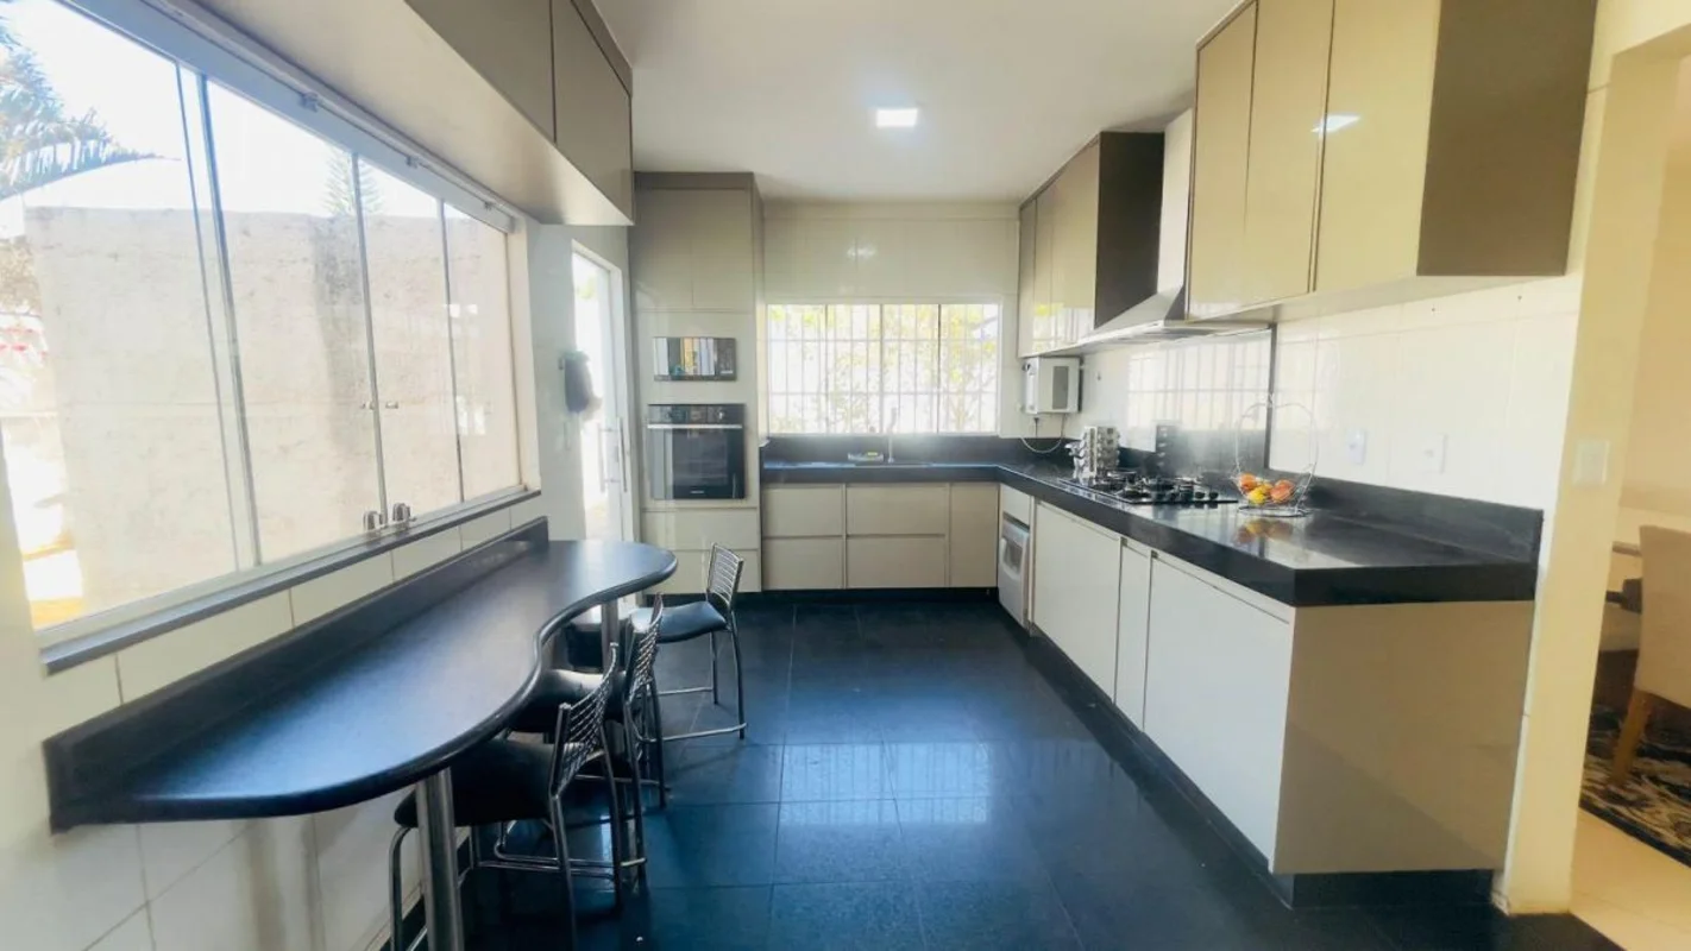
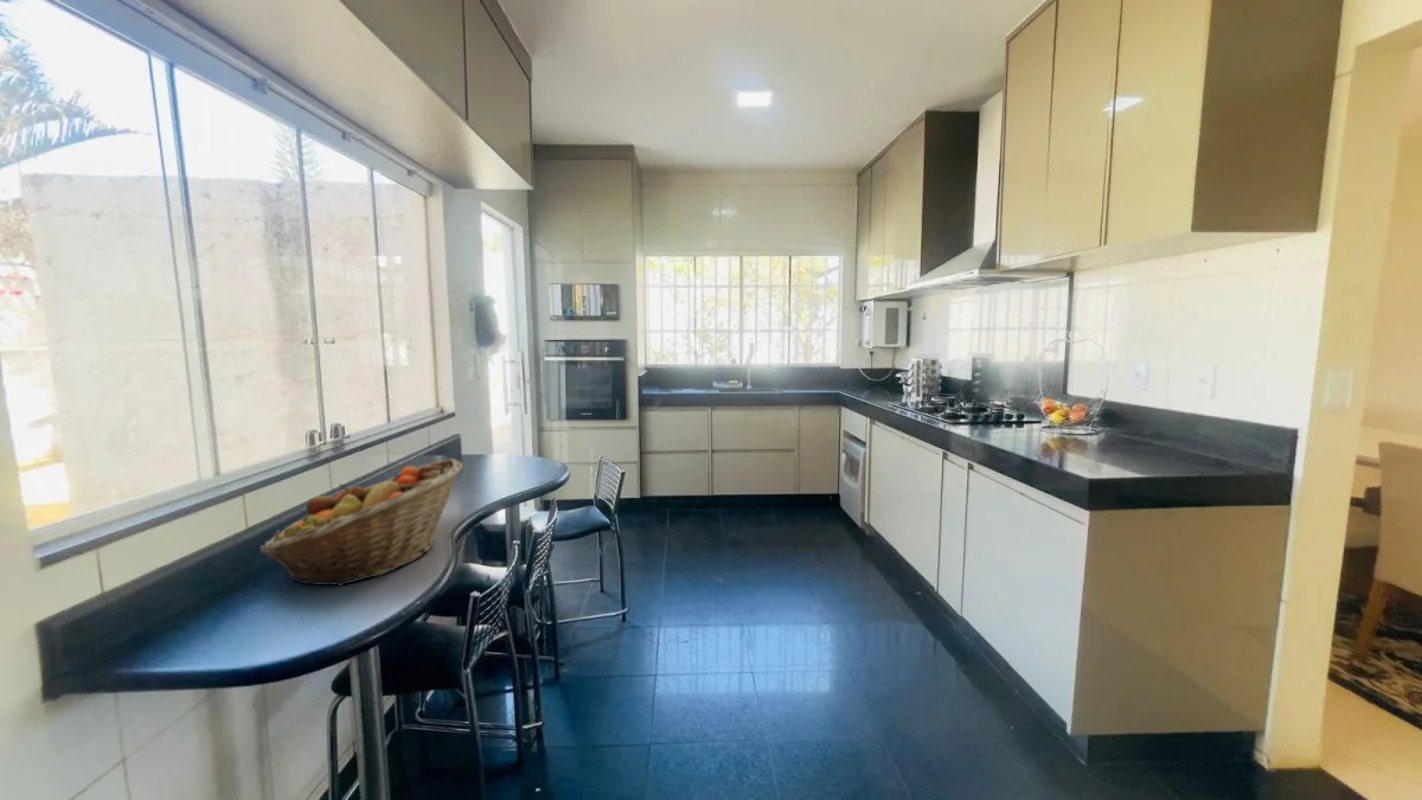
+ fruit basket [259,457,463,587]
